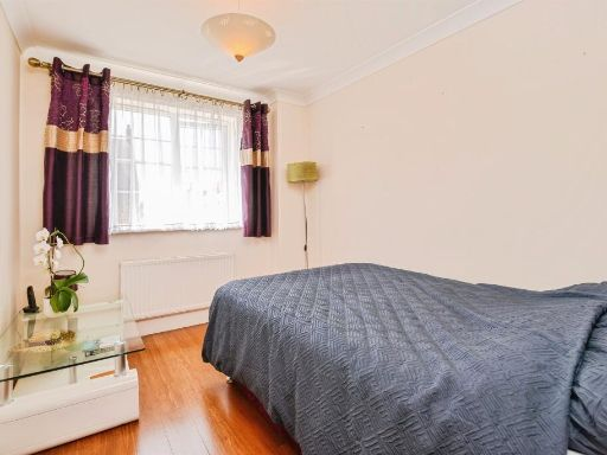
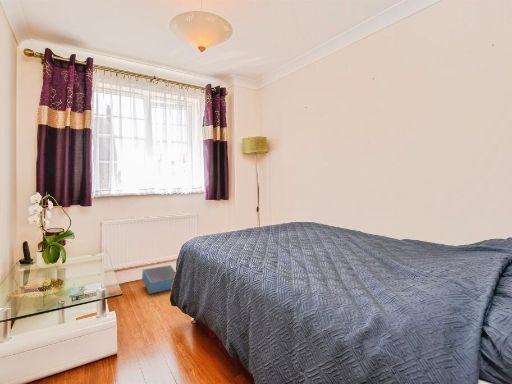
+ storage bin [141,264,176,295]
